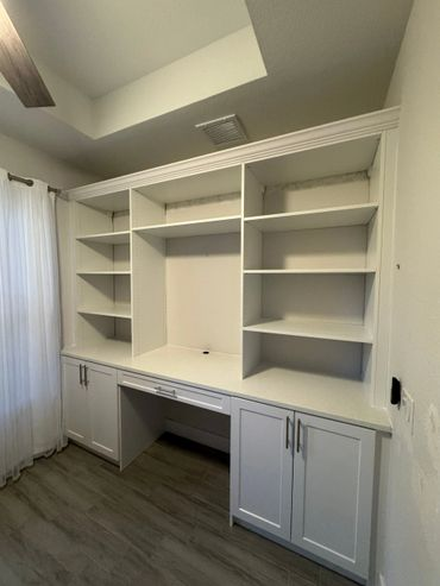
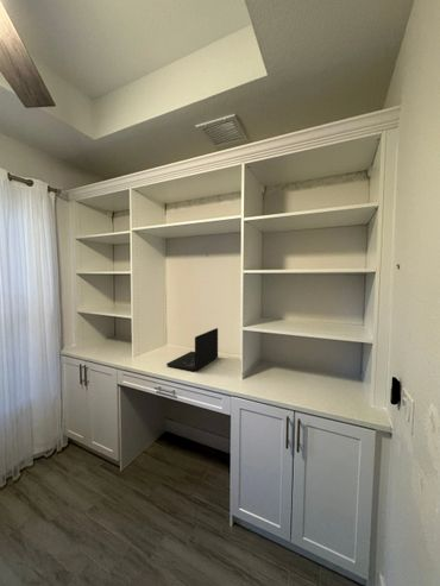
+ laptop [165,327,219,372]
